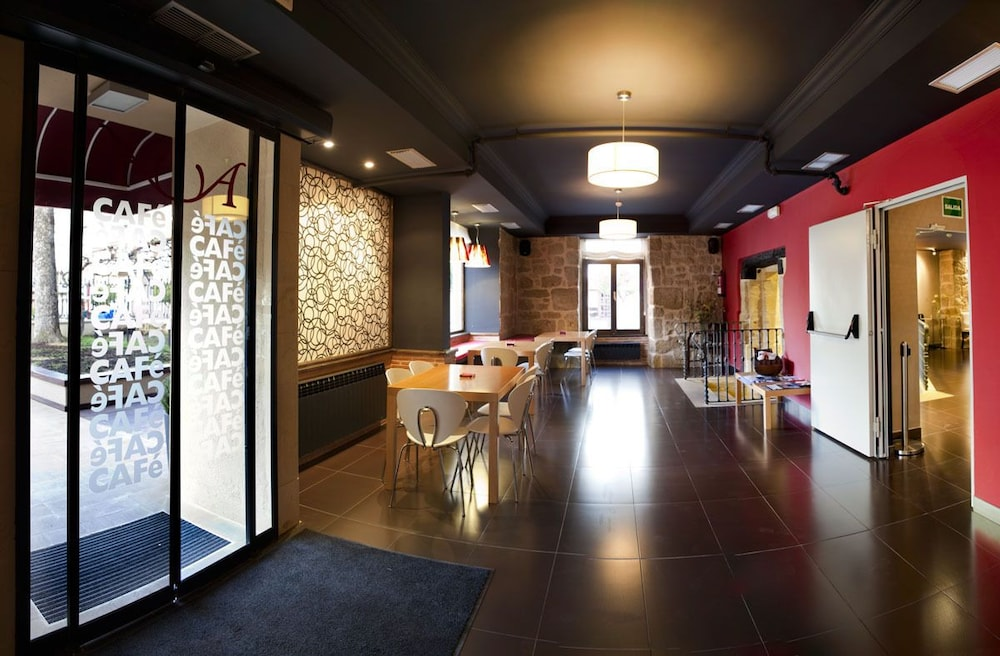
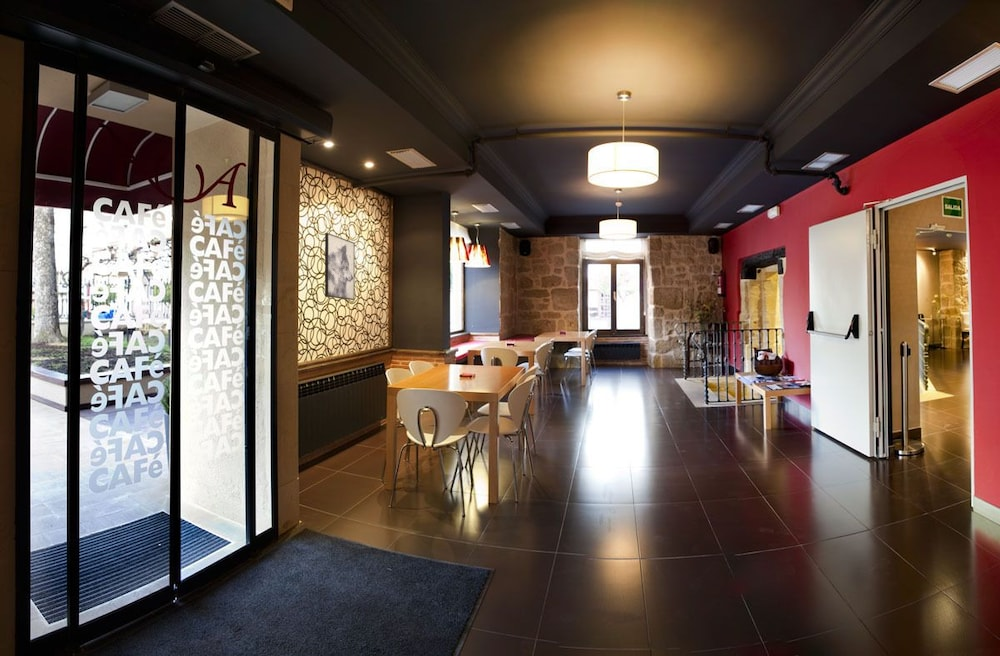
+ wall art [324,232,356,301]
